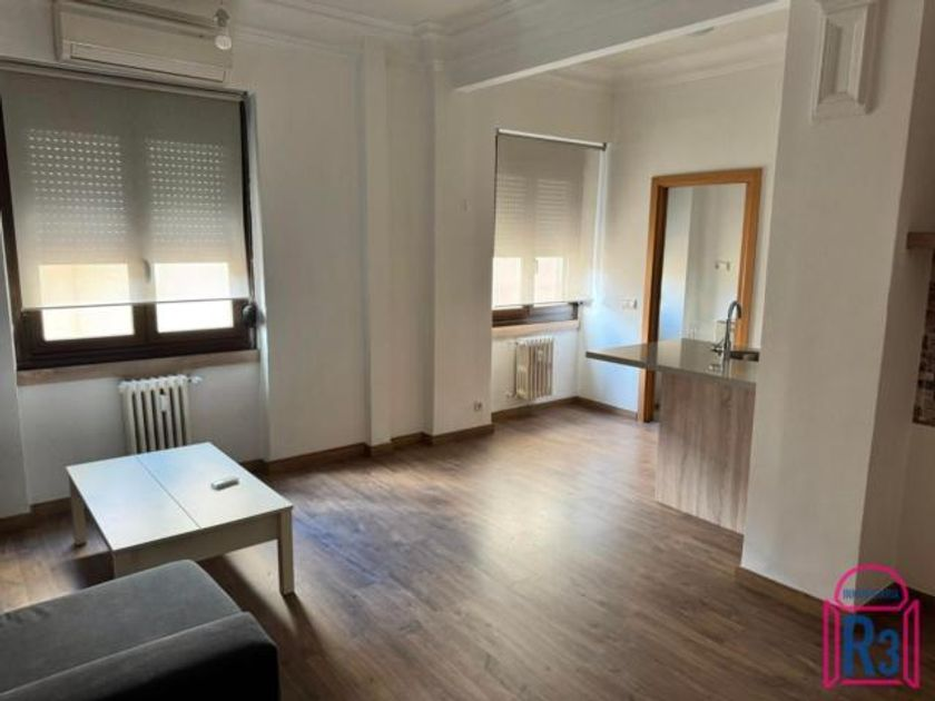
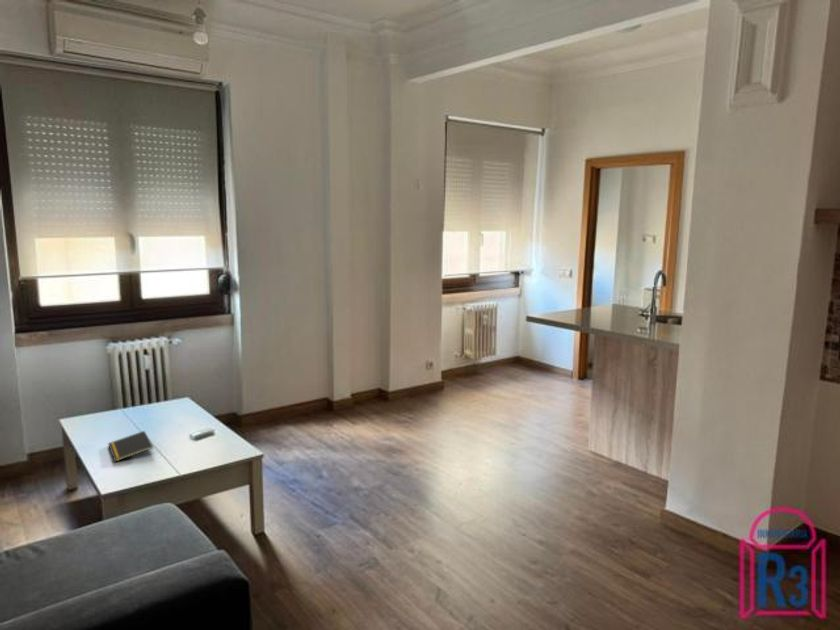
+ notepad [107,430,154,463]
